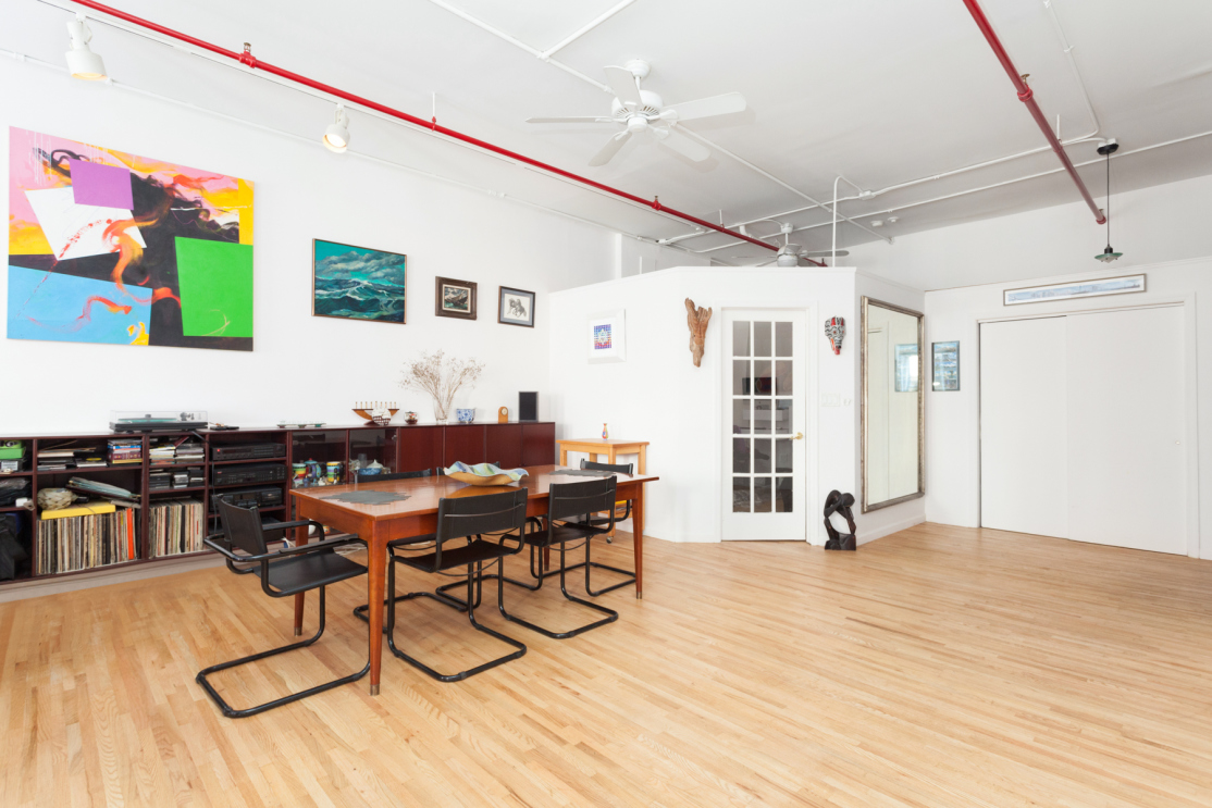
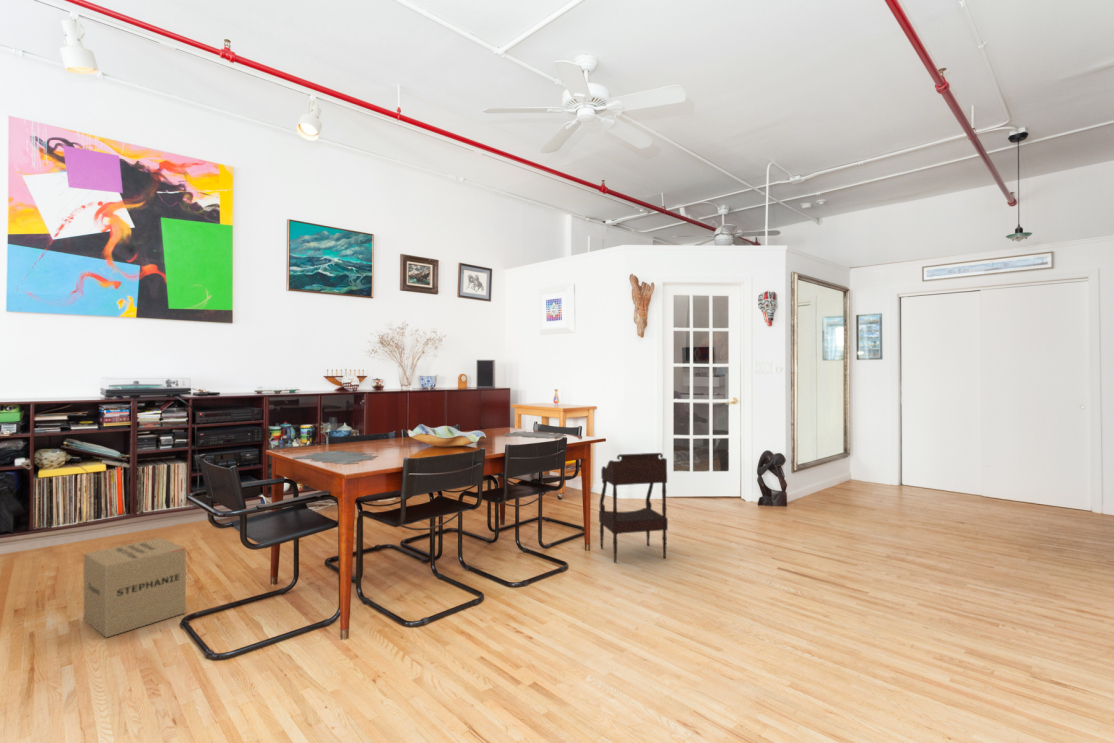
+ side table [598,452,669,564]
+ cardboard box [83,537,187,638]
